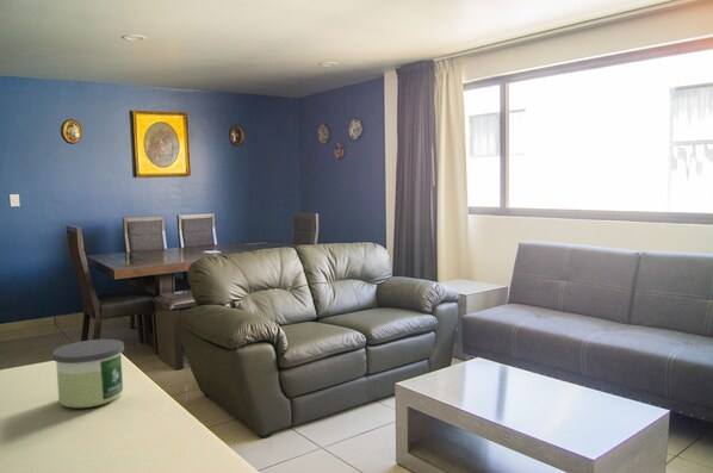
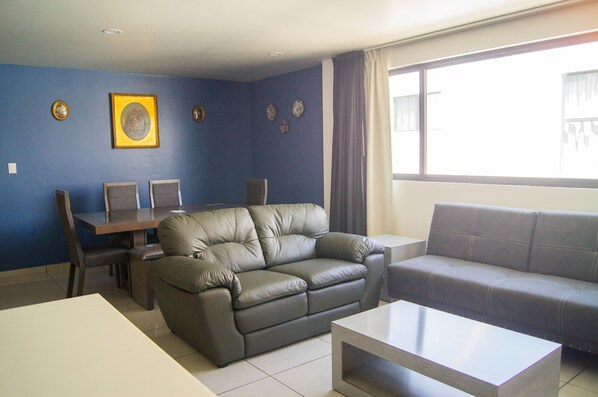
- candle [51,338,125,409]
